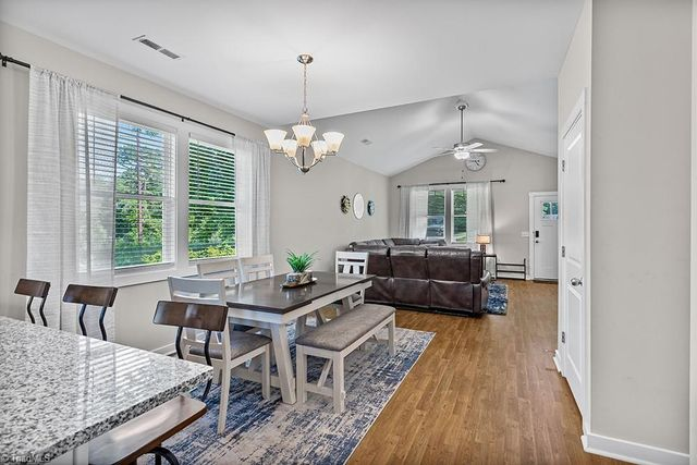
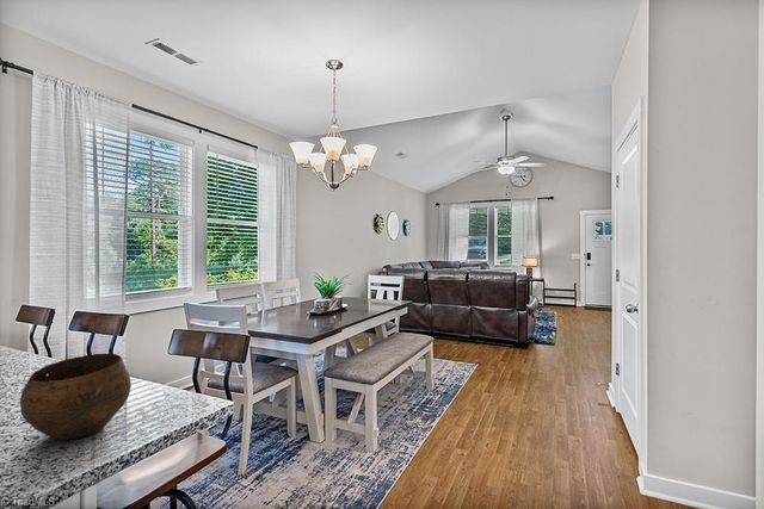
+ bowl [19,352,133,441]
